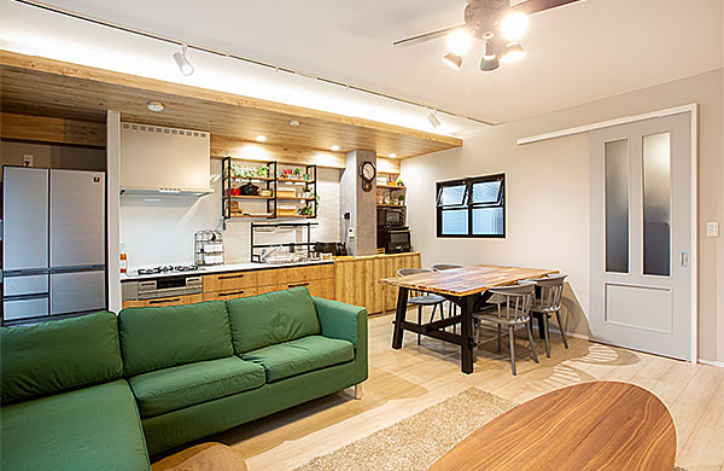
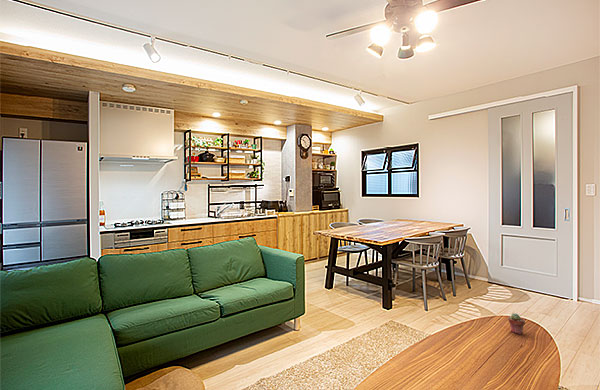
+ potted succulent [507,312,526,335]
